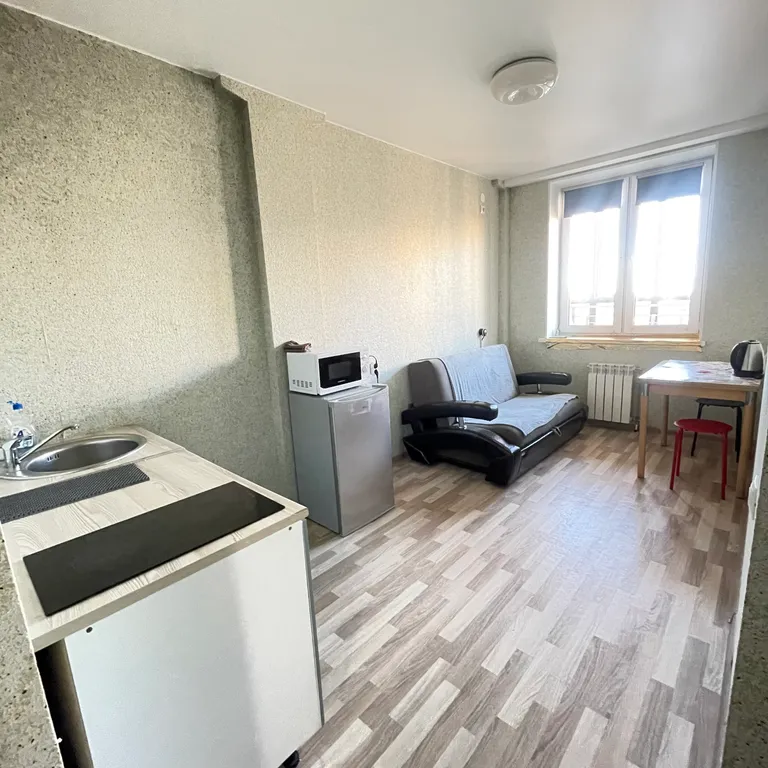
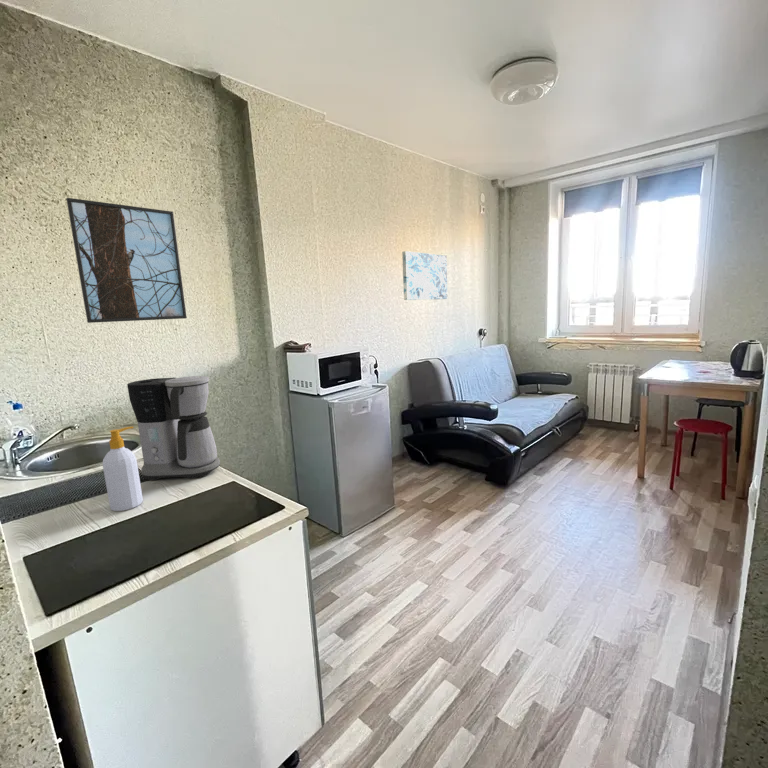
+ wall art [401,250,448,301]
+ coffee maker [126,375,221,481]
+ soap bottle [102,426,144,512]
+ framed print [65,197,188,324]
